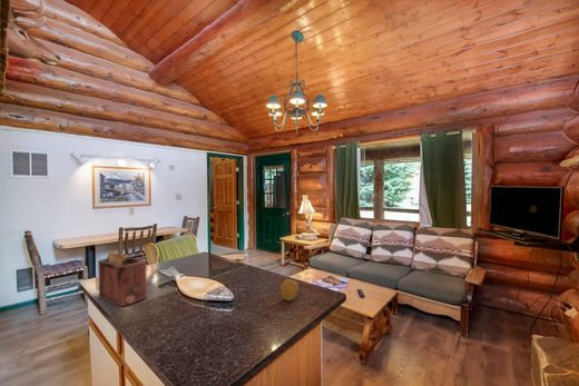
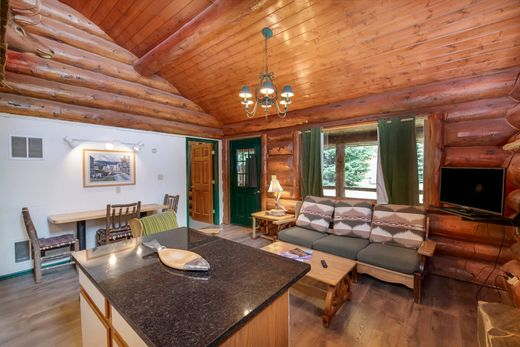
- toaster [97,250,148,307]
- fruit [279,278,300,301]
